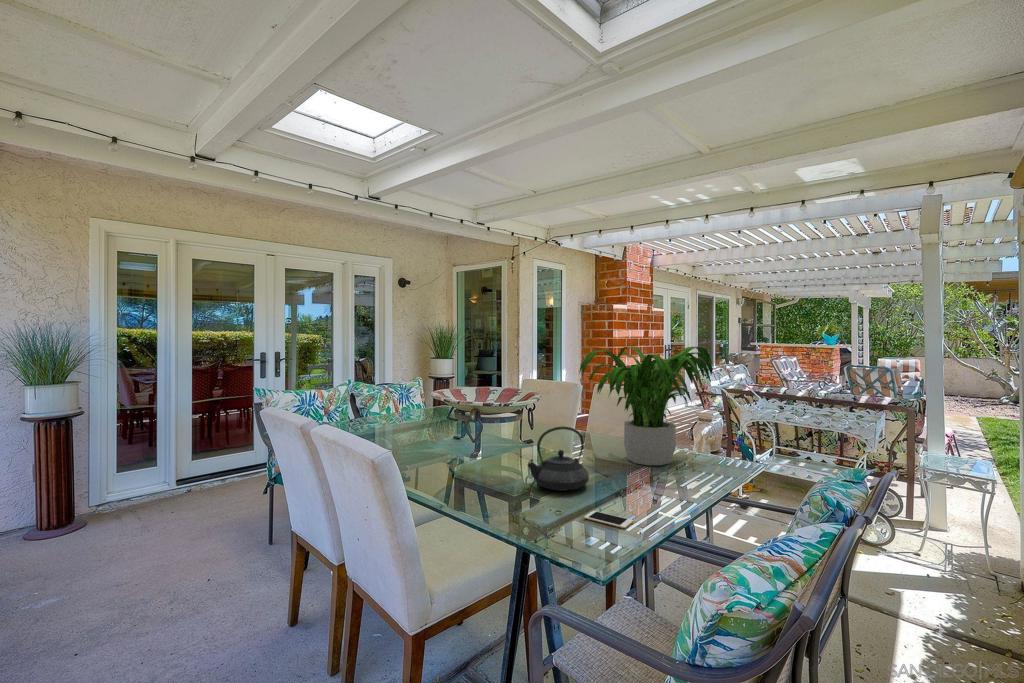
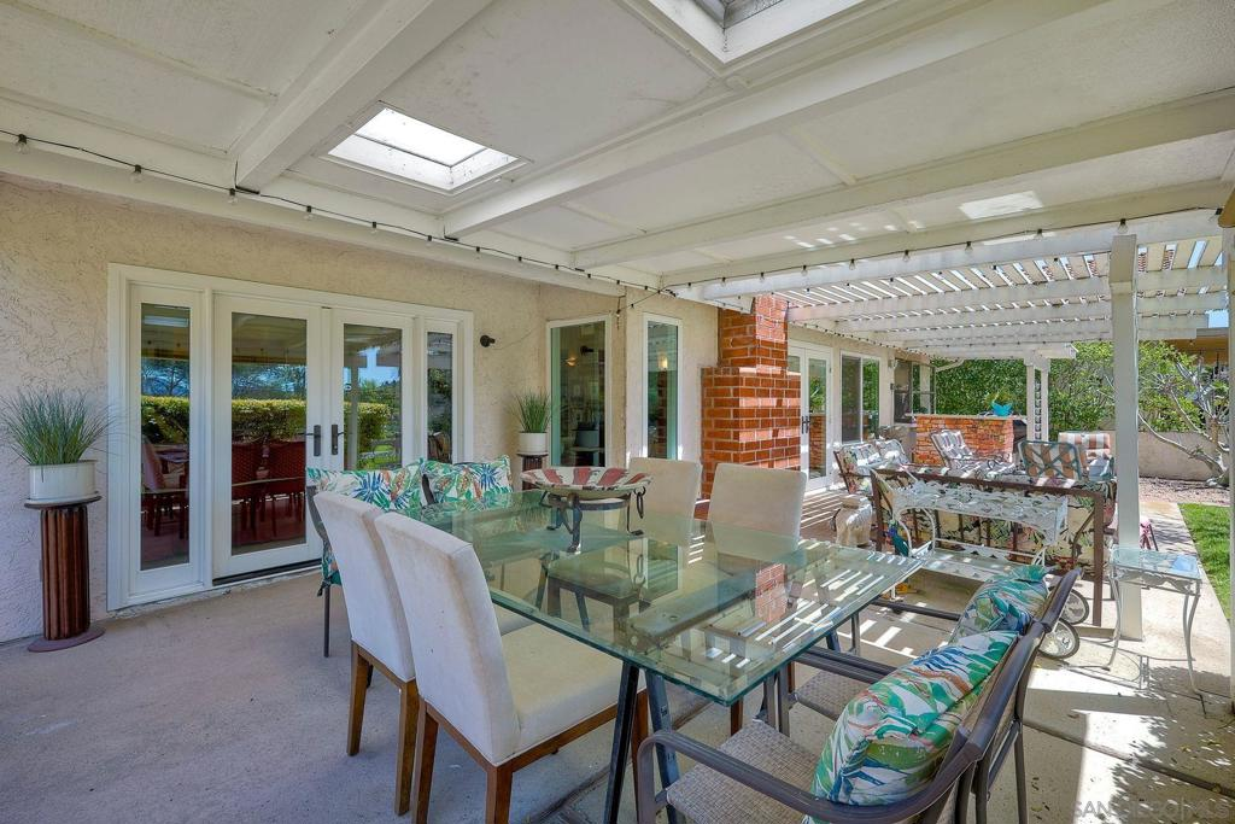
- potted plant [578,345,714,466]
- teapot [527,426,590,492]
- cell phone [583,510,634,529]
